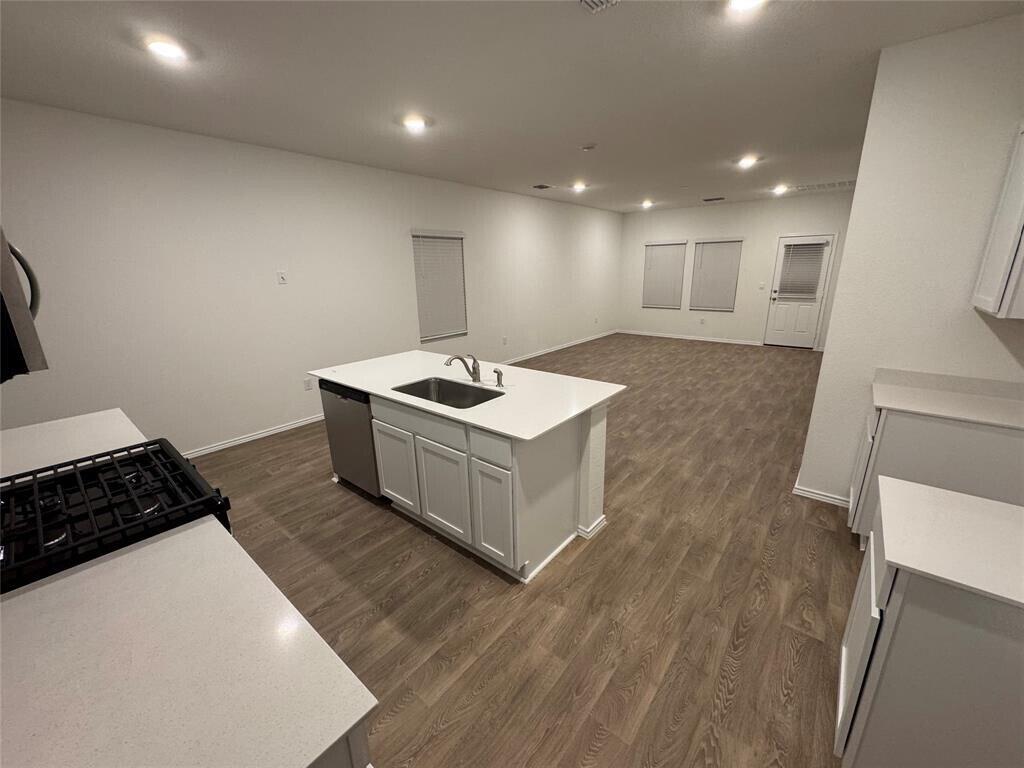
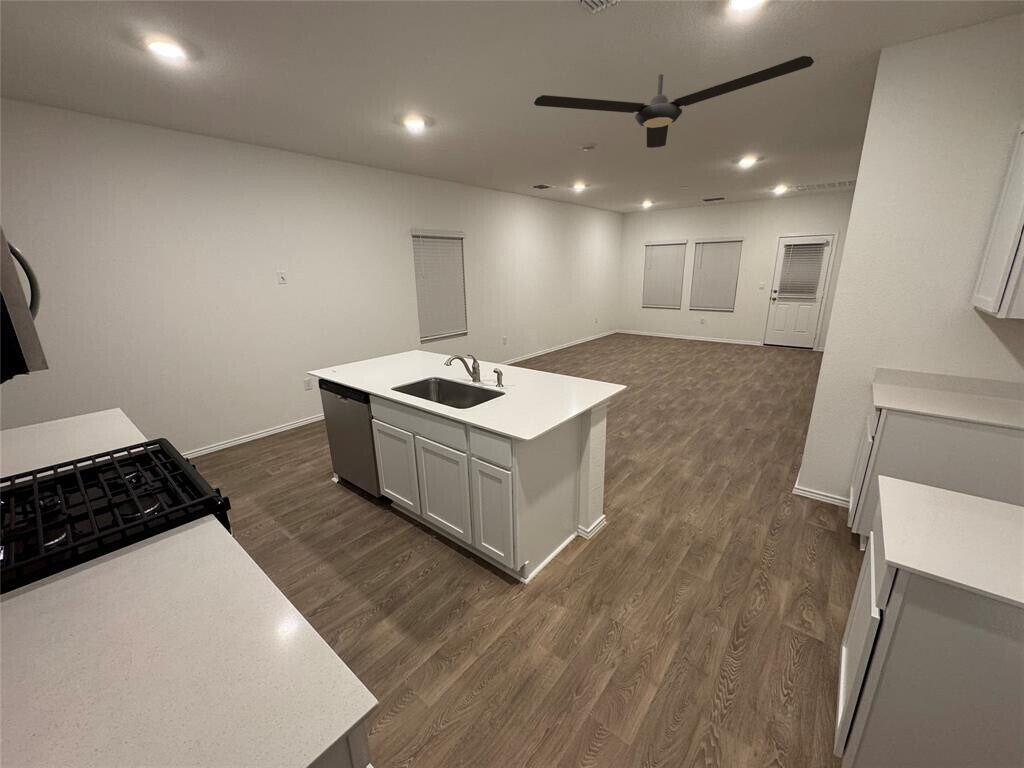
+ ceiling fan [533,55,815,149]
